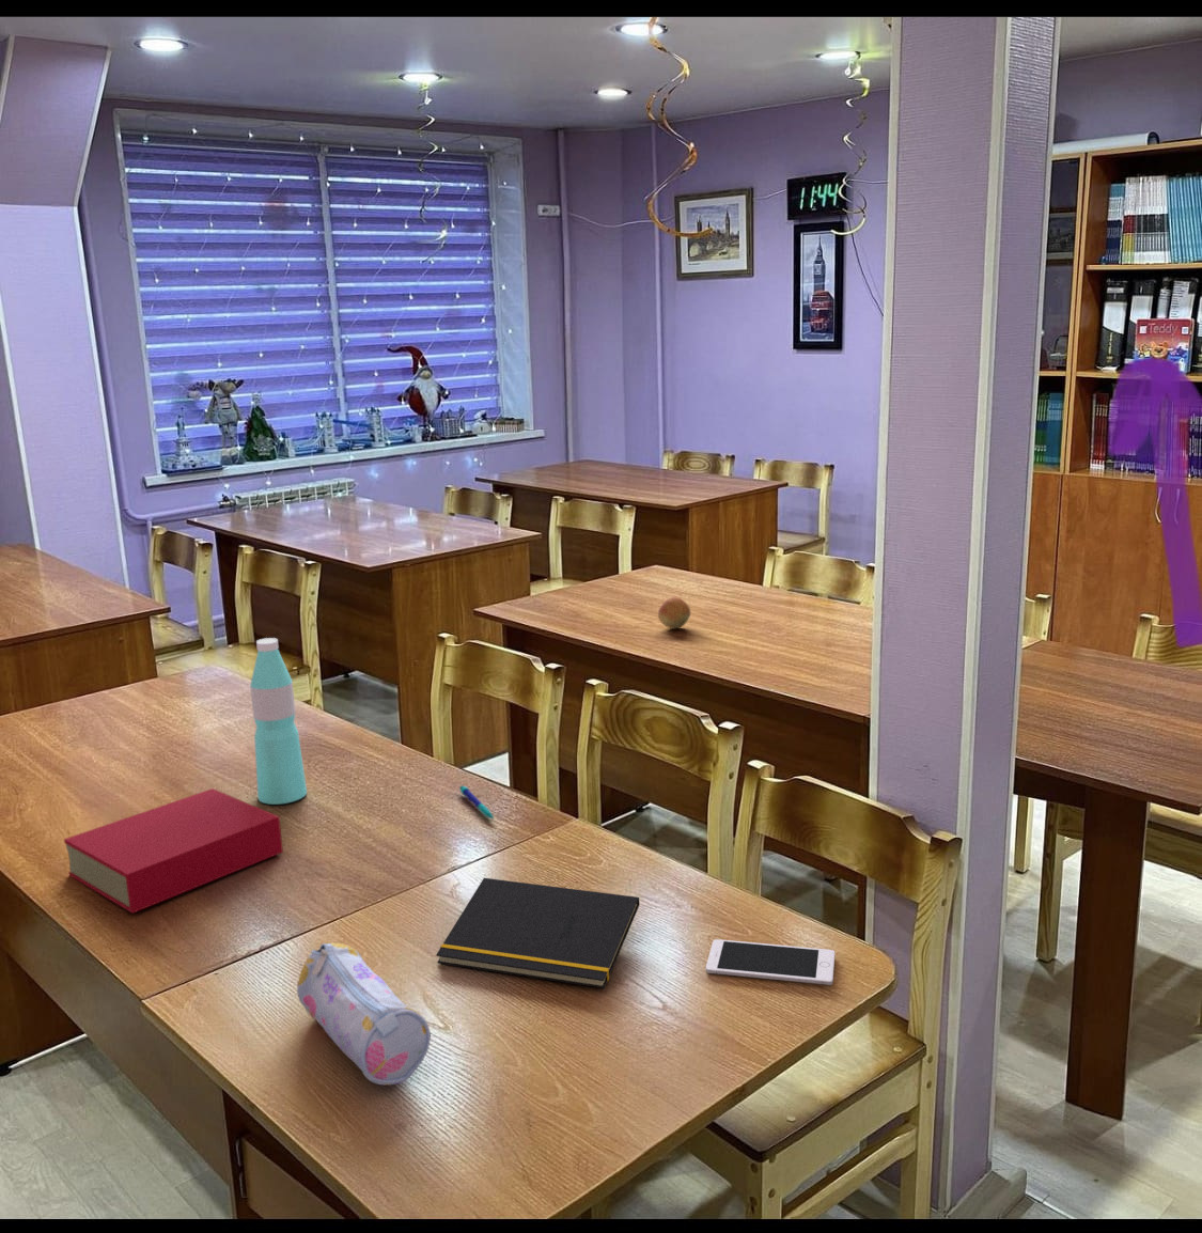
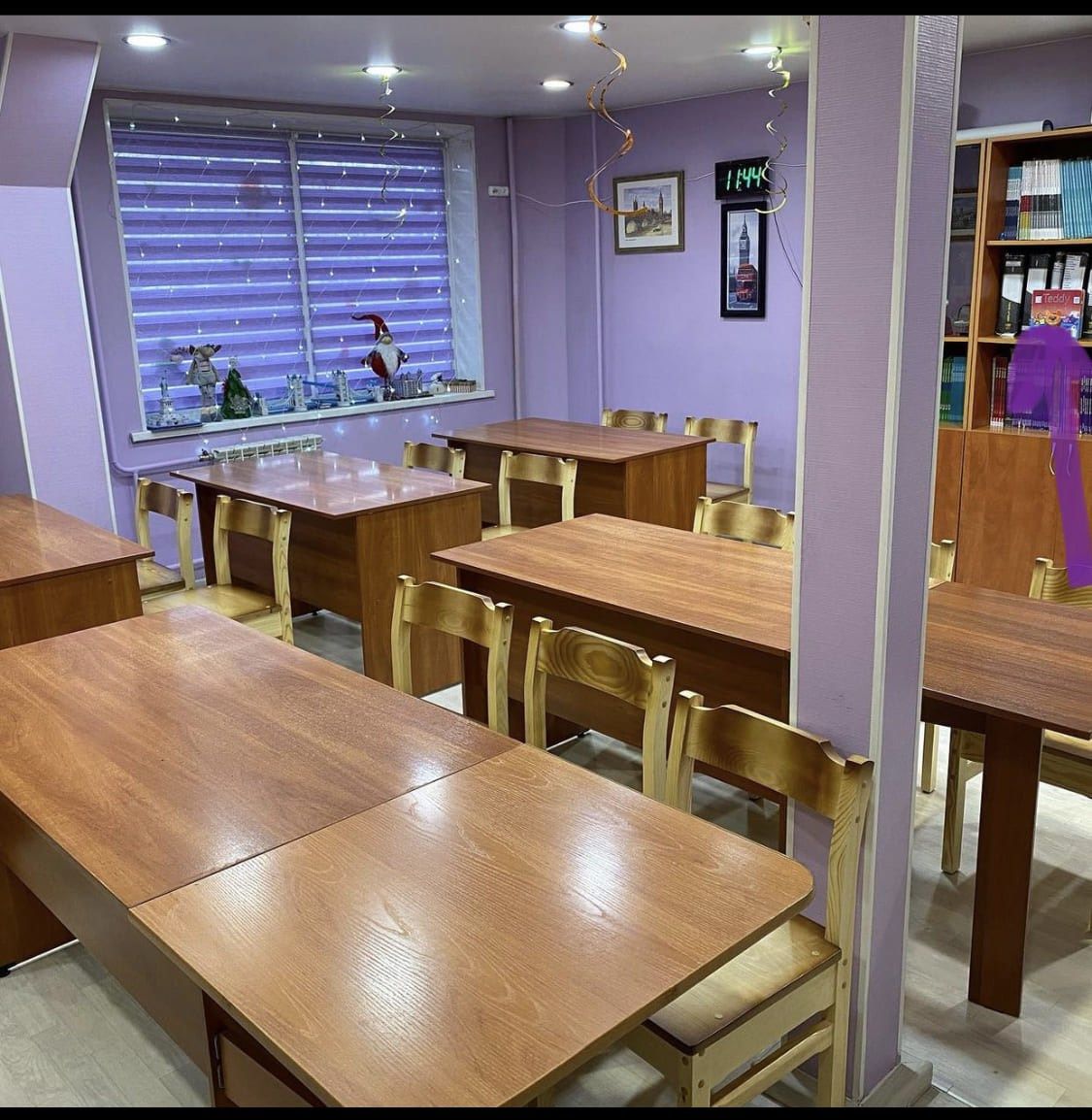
- notepad [435,877,640,990]
- pencil case [296,942,431,1085]
- fruit [657,597,691,630]
- book [63,787,284,915]
- water bottle [249,636,308,806]
- cell phone [706,938,835,986]
- pen [458,784,494,820]
